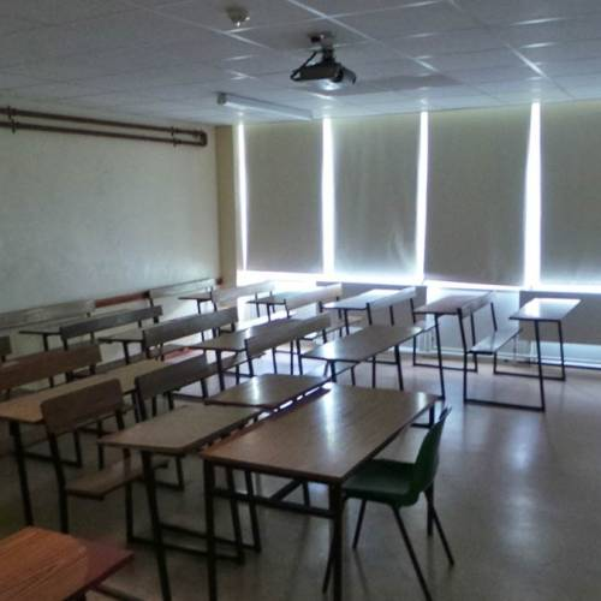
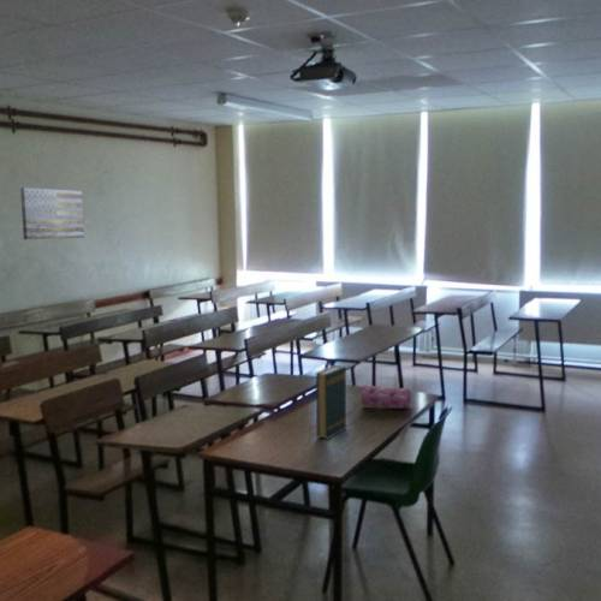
+ pencil case [359,383,412,410]
+ book [315,364,349,441]
+ wall art [19,186,85,240]
